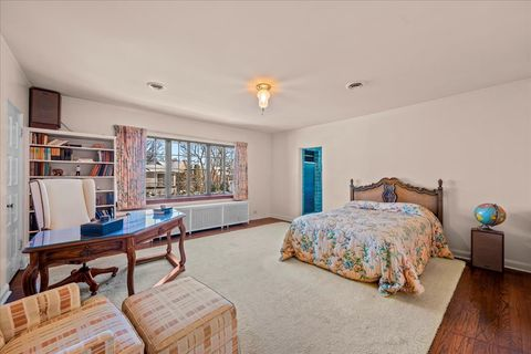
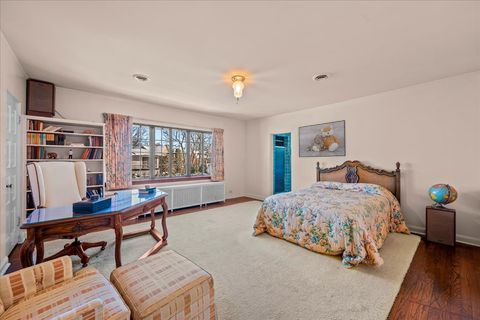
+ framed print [298,119,347,158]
